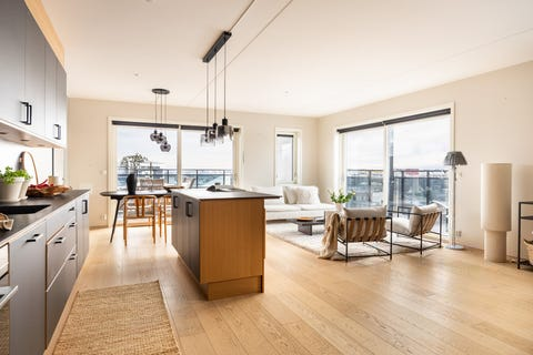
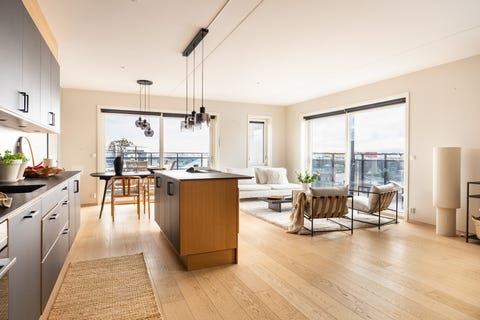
- floor lamp [442,150,469,251]
